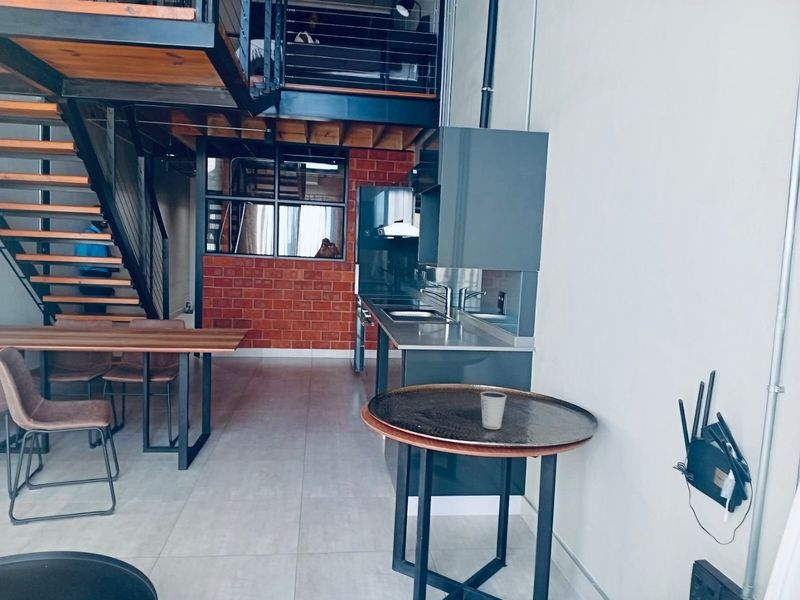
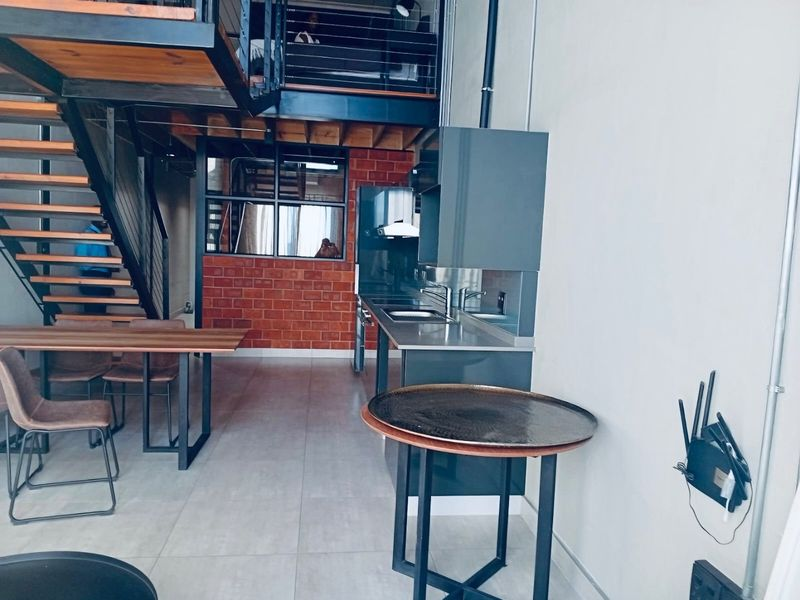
- dixie cup [479,390,508,430]
